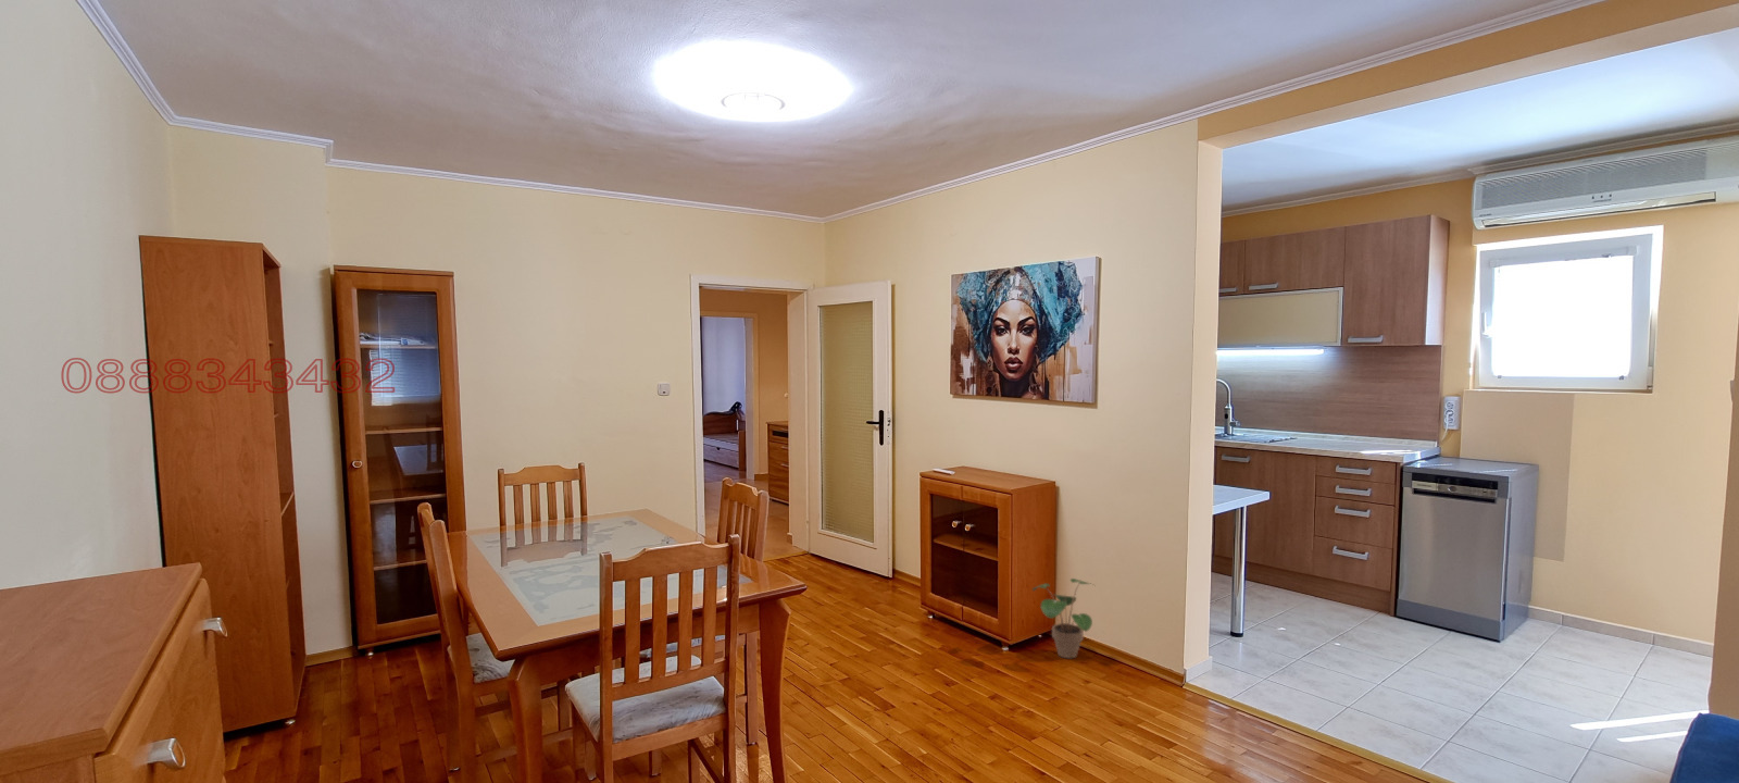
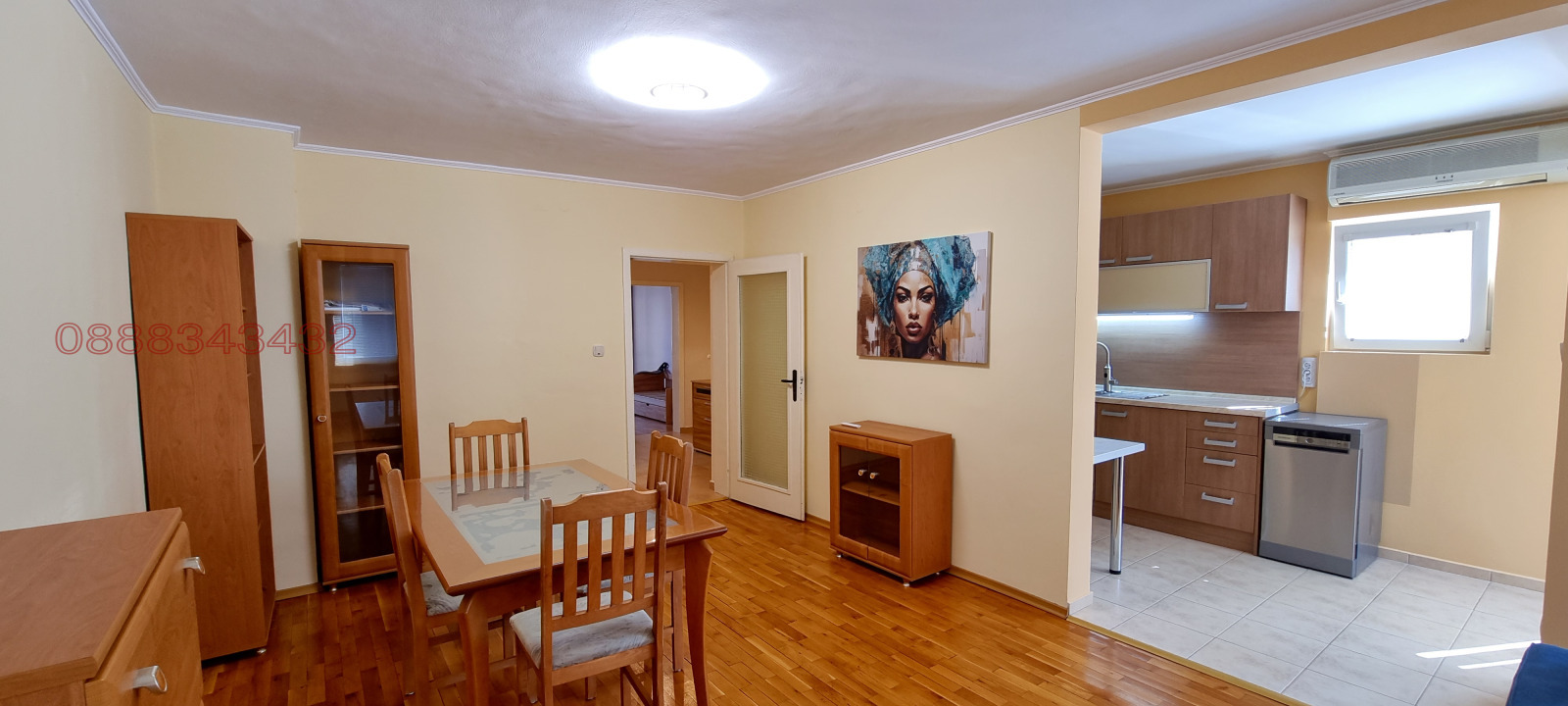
- potted plant [1031,578,1095,659]
